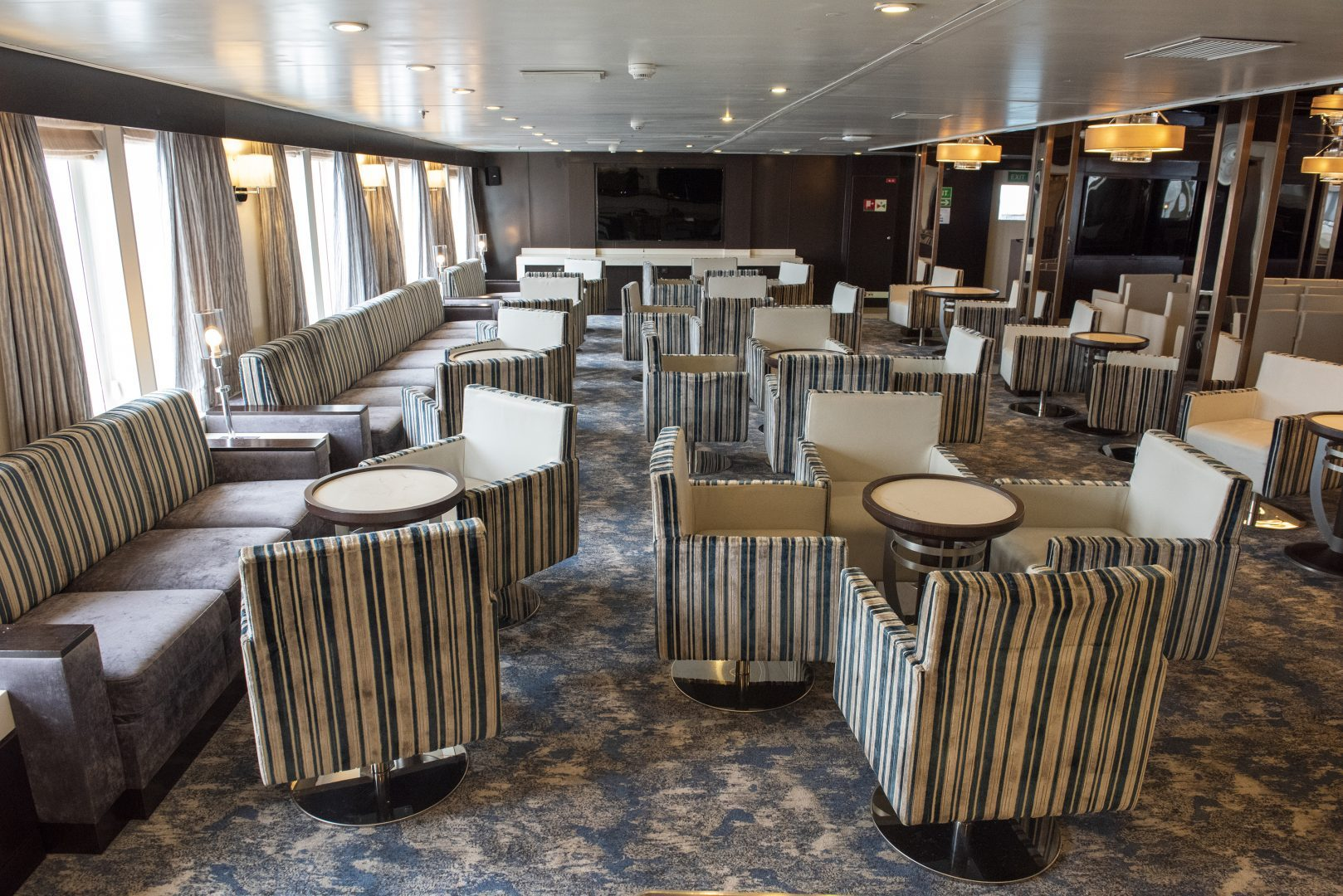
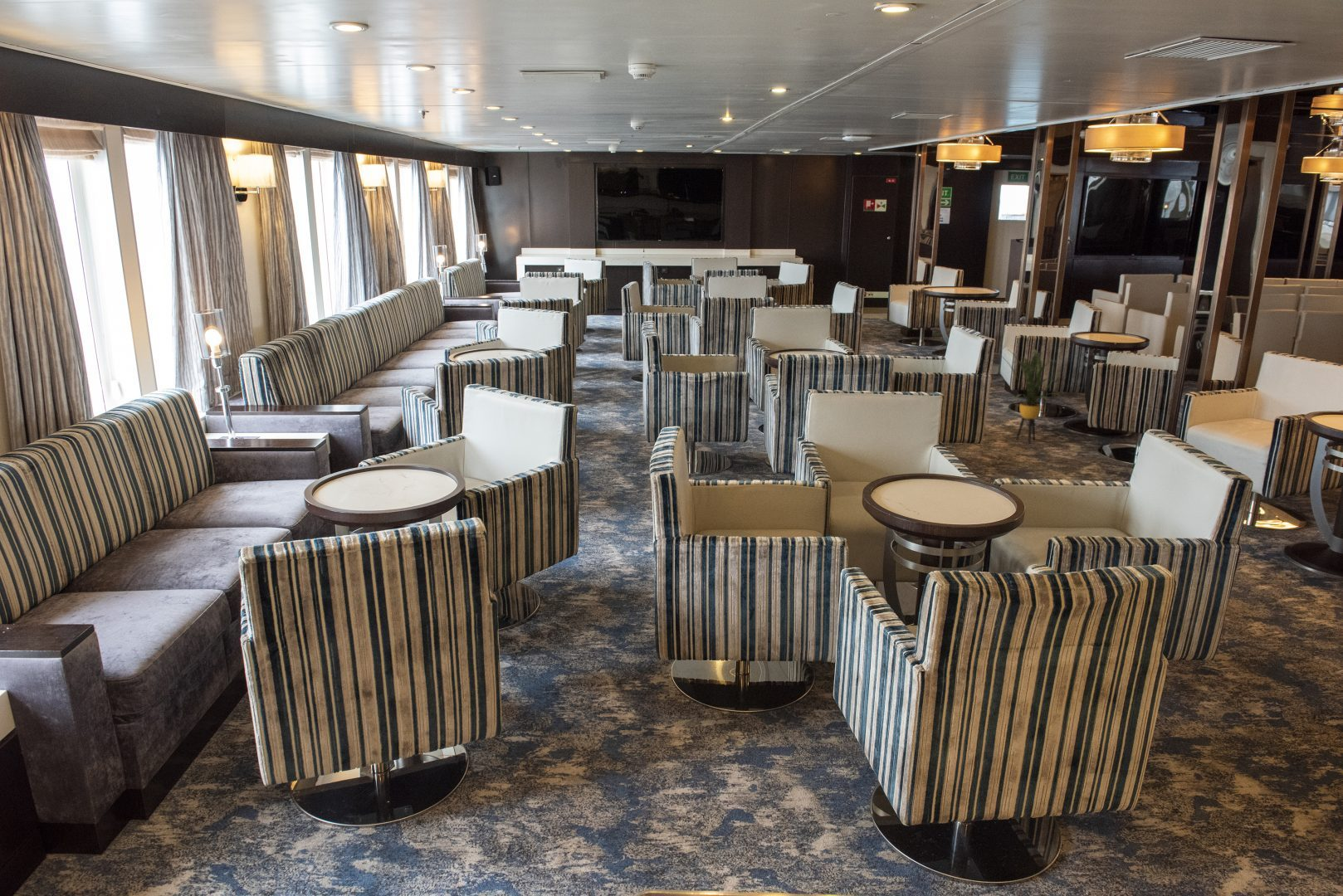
+ house plant [995,347,1062,444]
